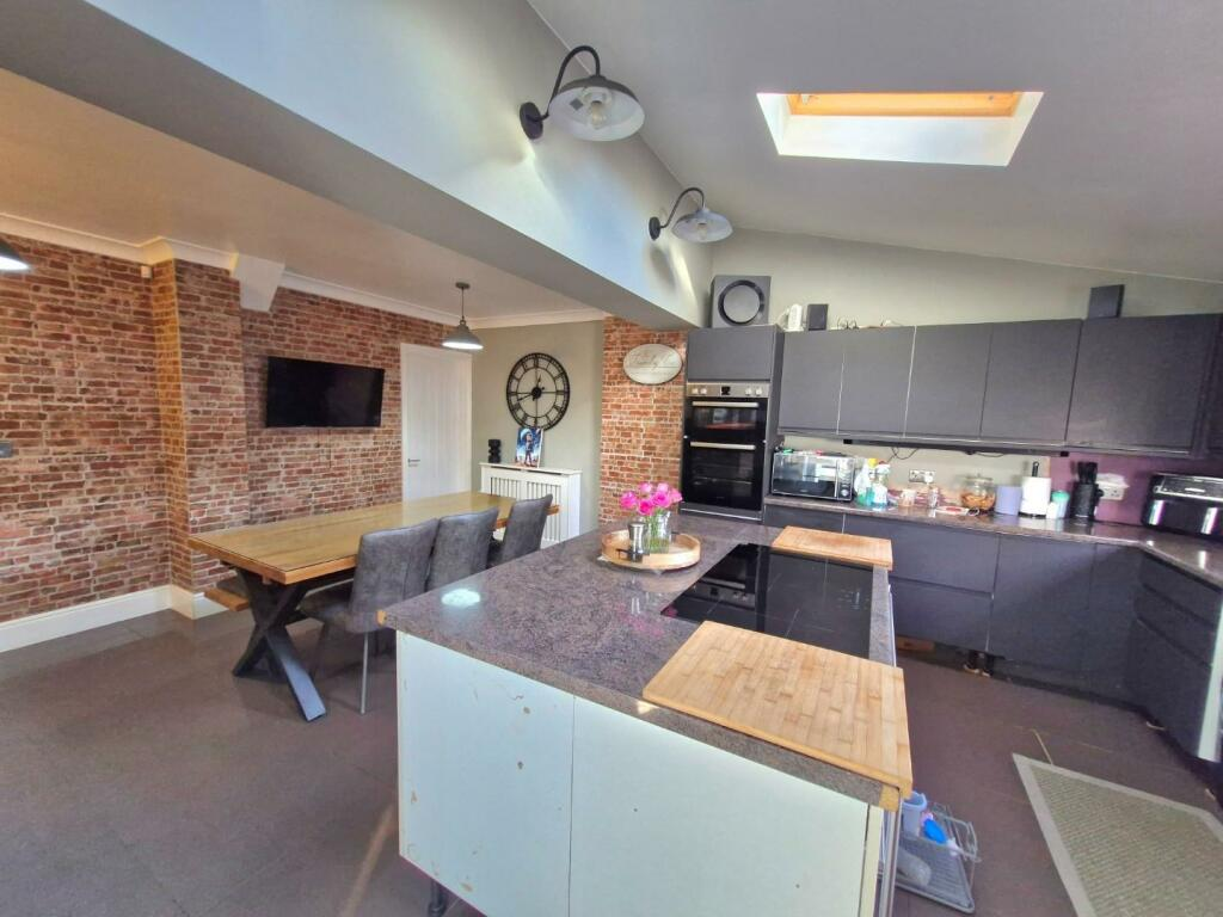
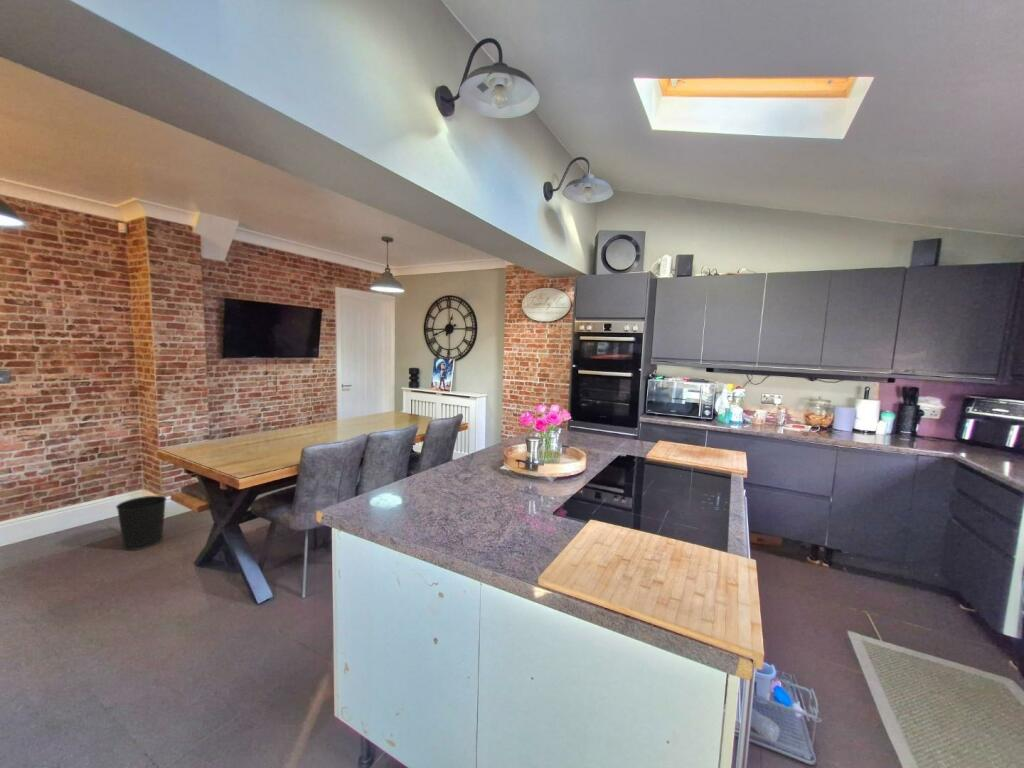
+ wastebasket [115,495,168,551]
